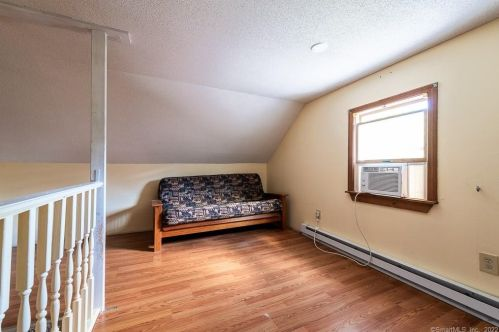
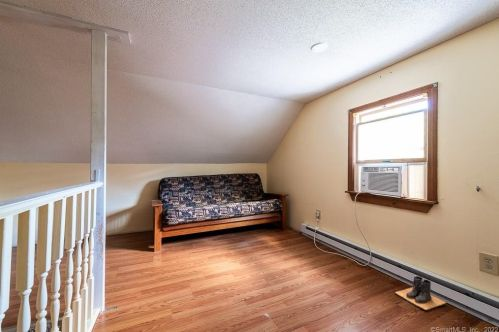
+ boots [394,275,447,311]
